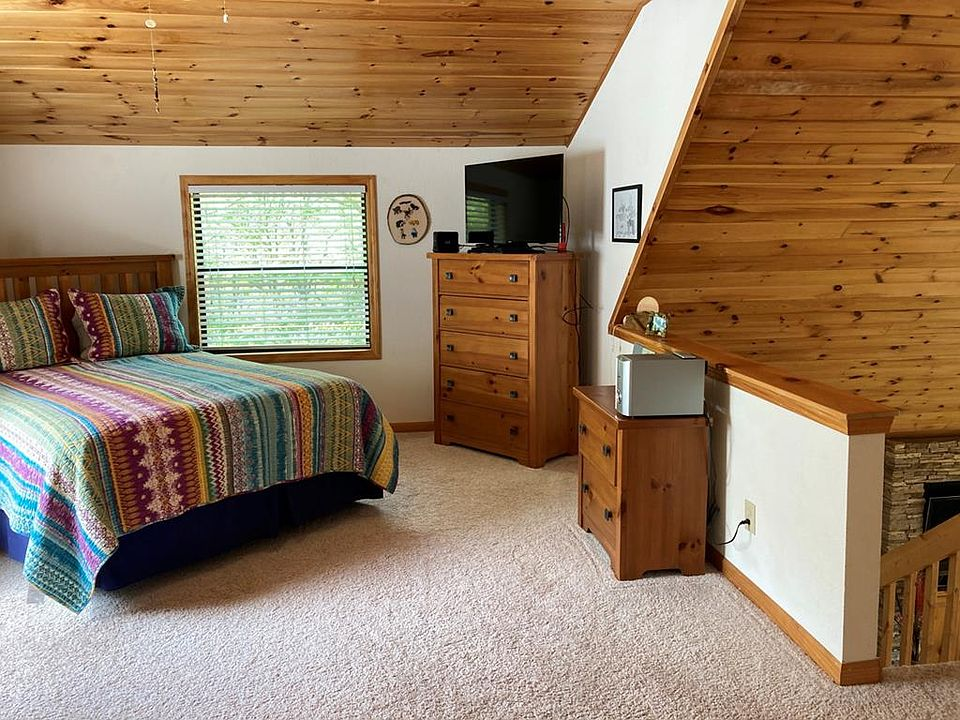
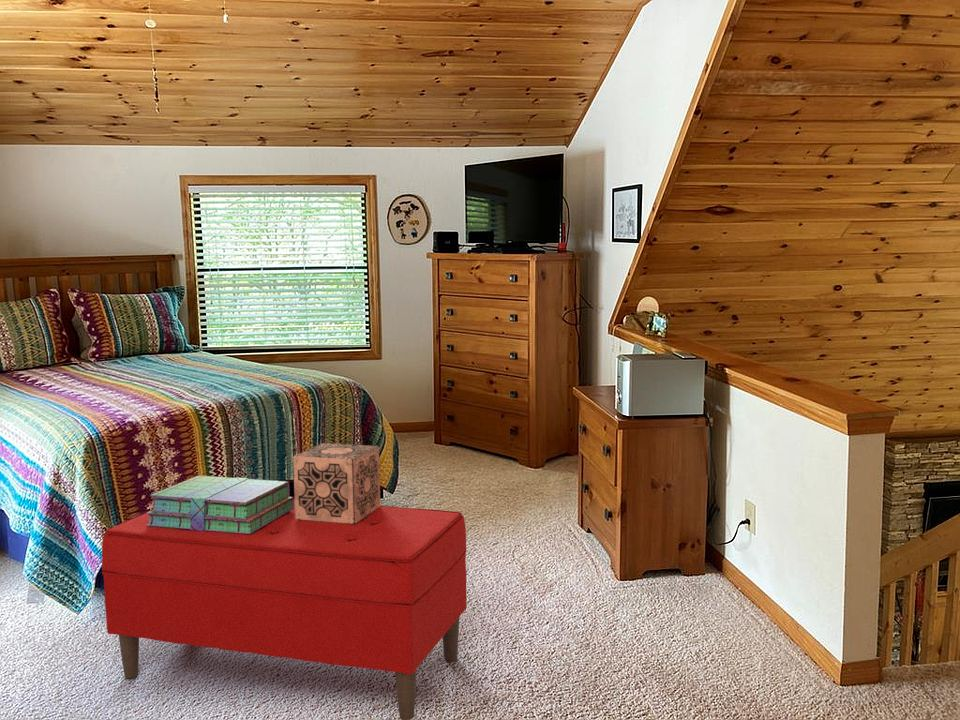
+ decorative box [292,442,381,524]
+ stack of books [146,475,295,534]
+ bench [101,498,467,720]
